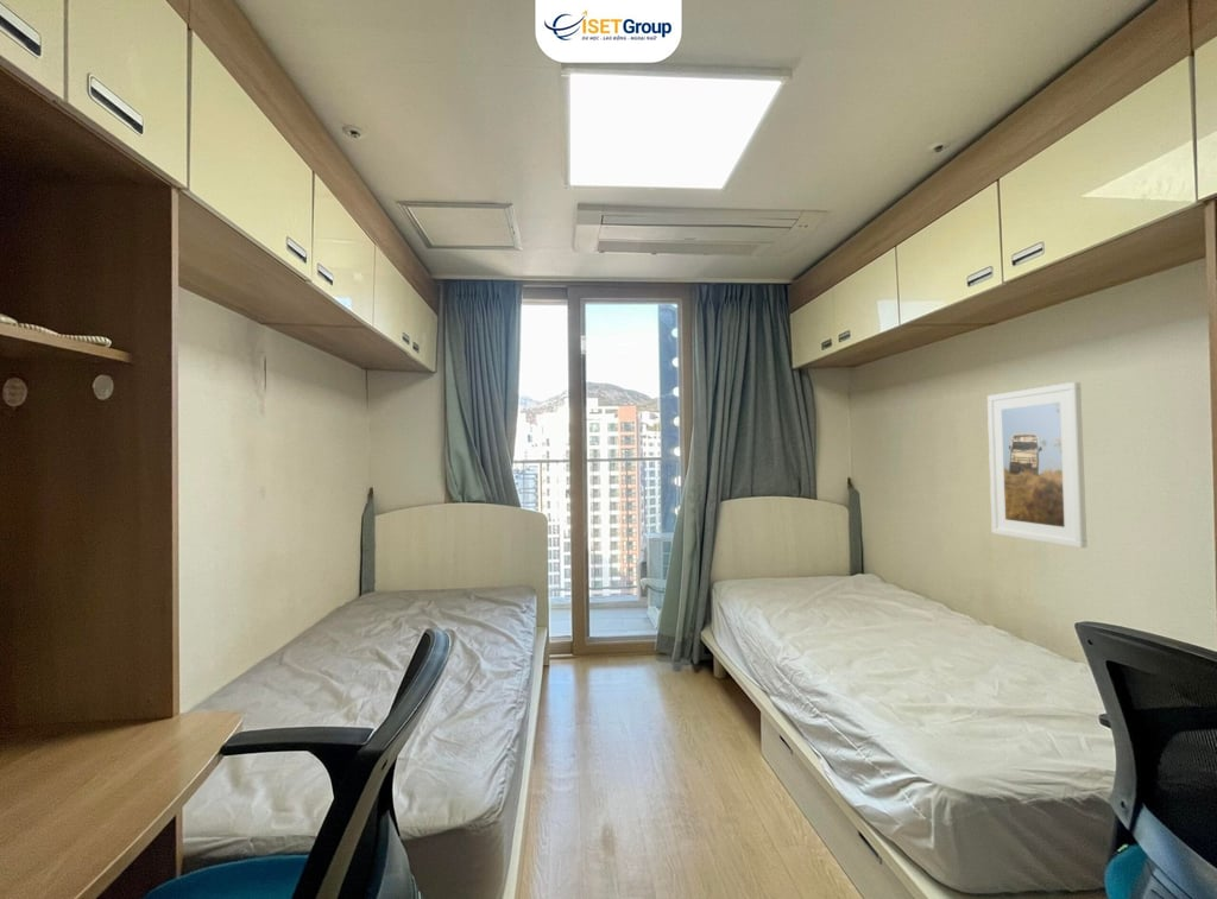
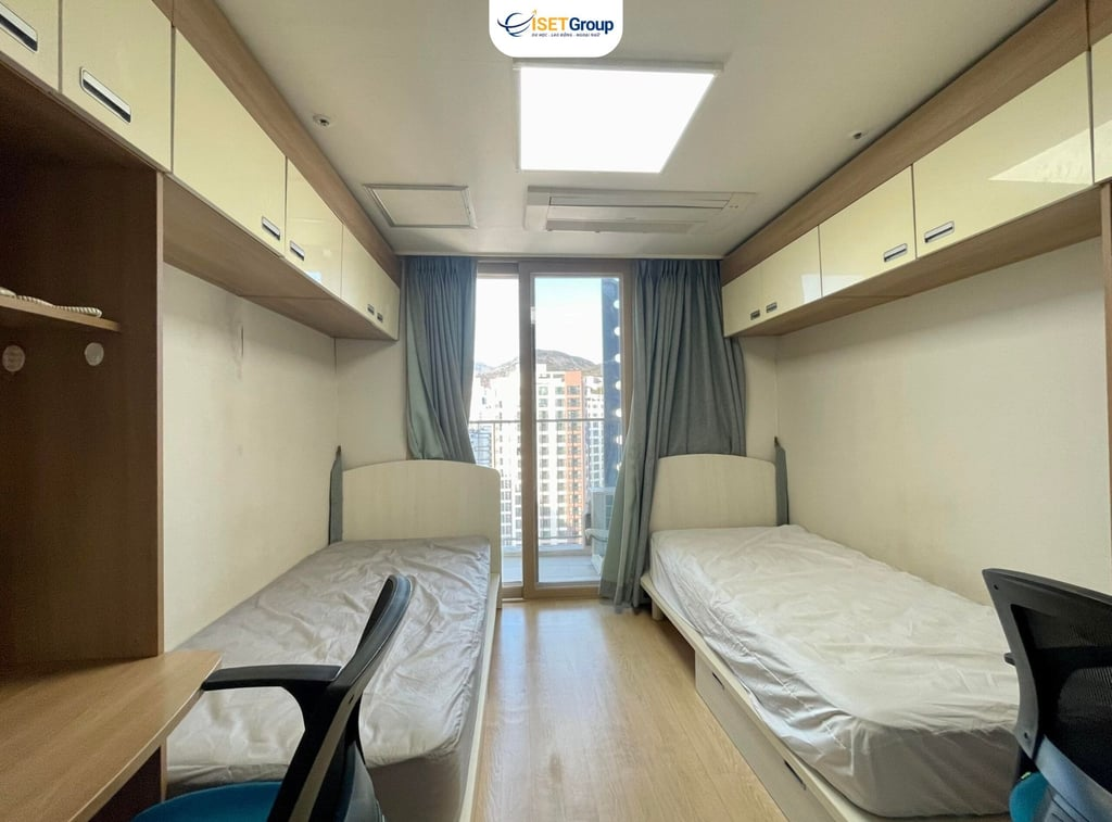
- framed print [986,381,1089,549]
